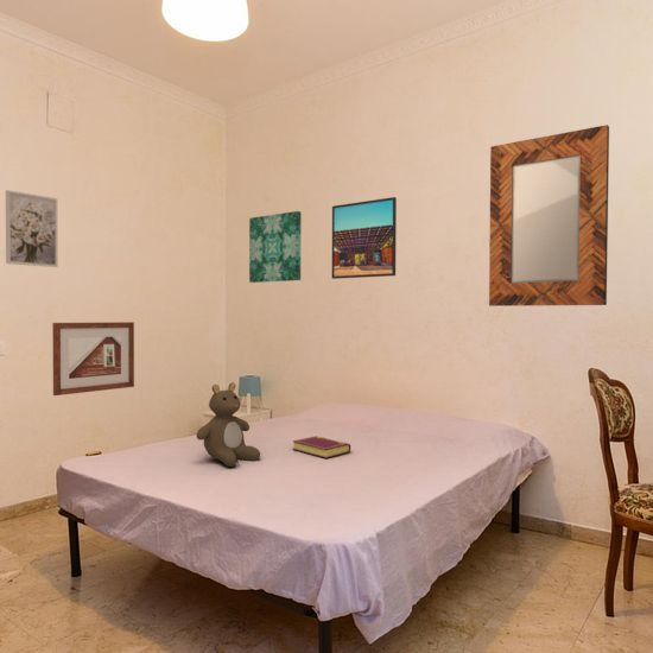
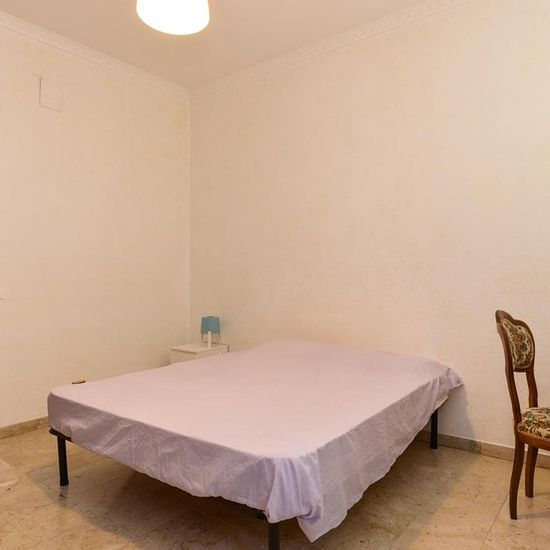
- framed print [331,196,398,280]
- picture frame [51,321,135,397]
- wall art [5,189,59,268]
- home mirror [488,123,610,308]
- teddy bear [196,381,261,468]
- wall art [248,210,303,284]
- book [292,435,351,459]
